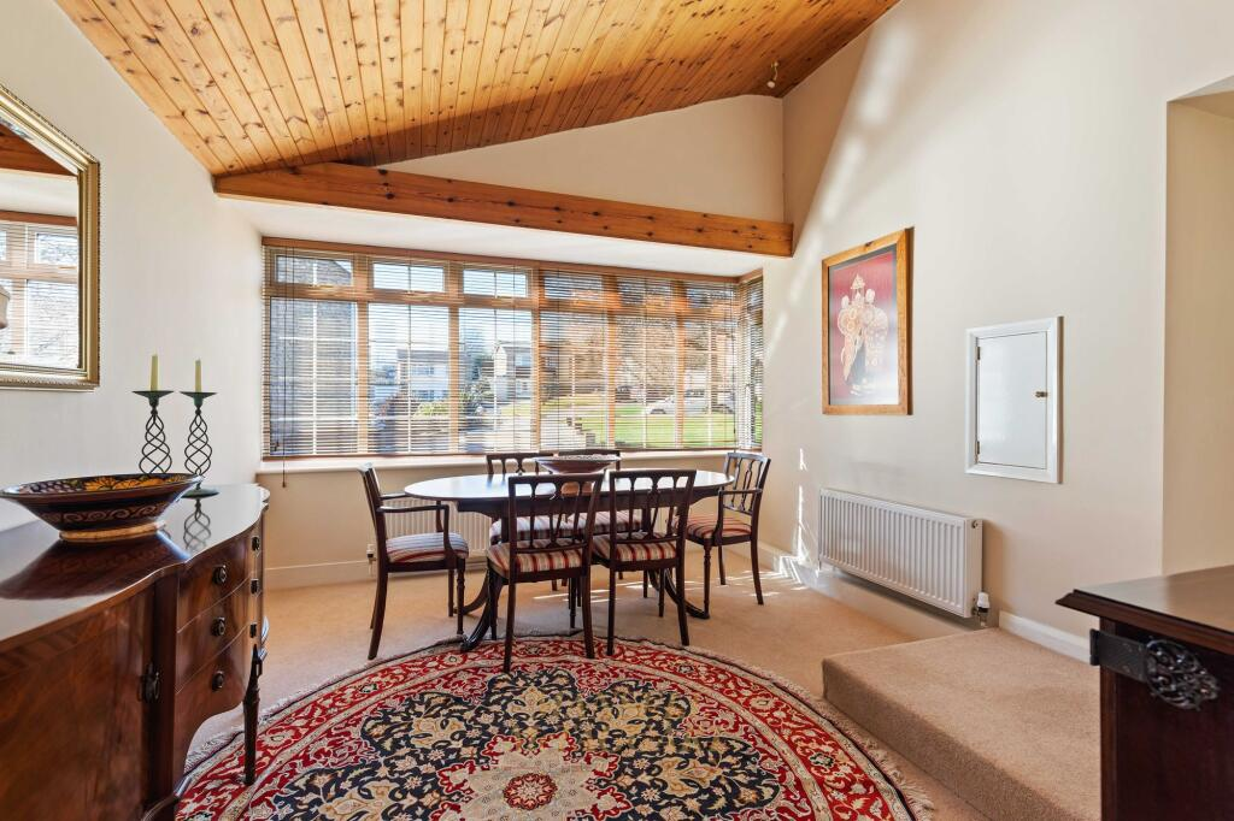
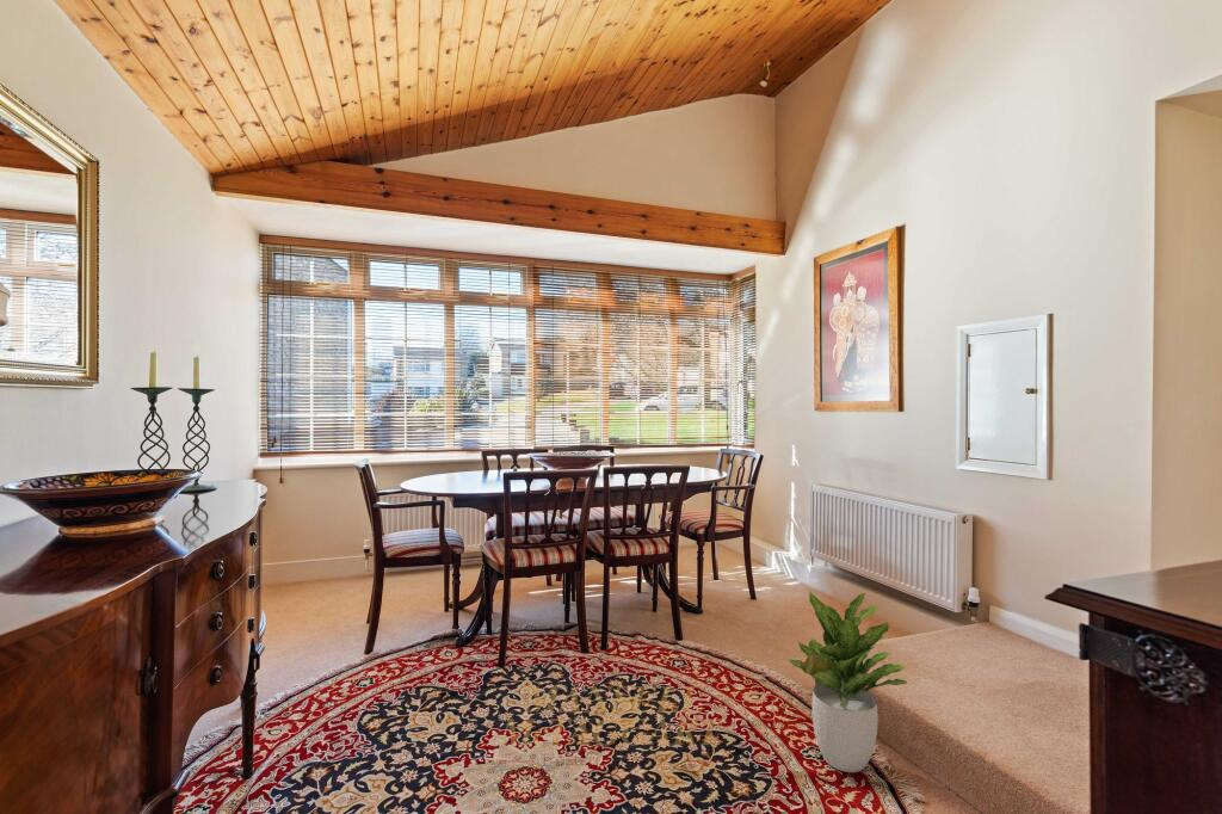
+ potted plant [786,590,908,773]
